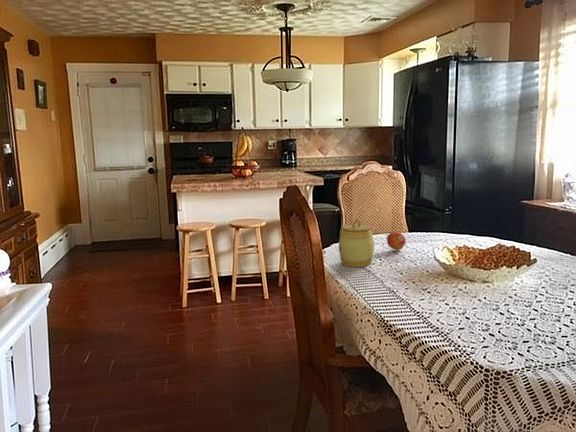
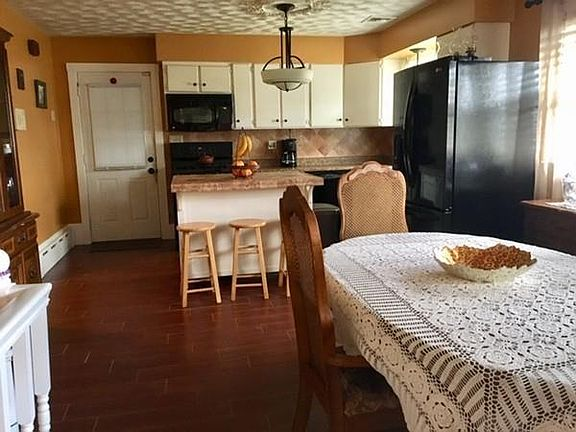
- fruit [386,231,407,251]
- jar [338,218,376,268]
